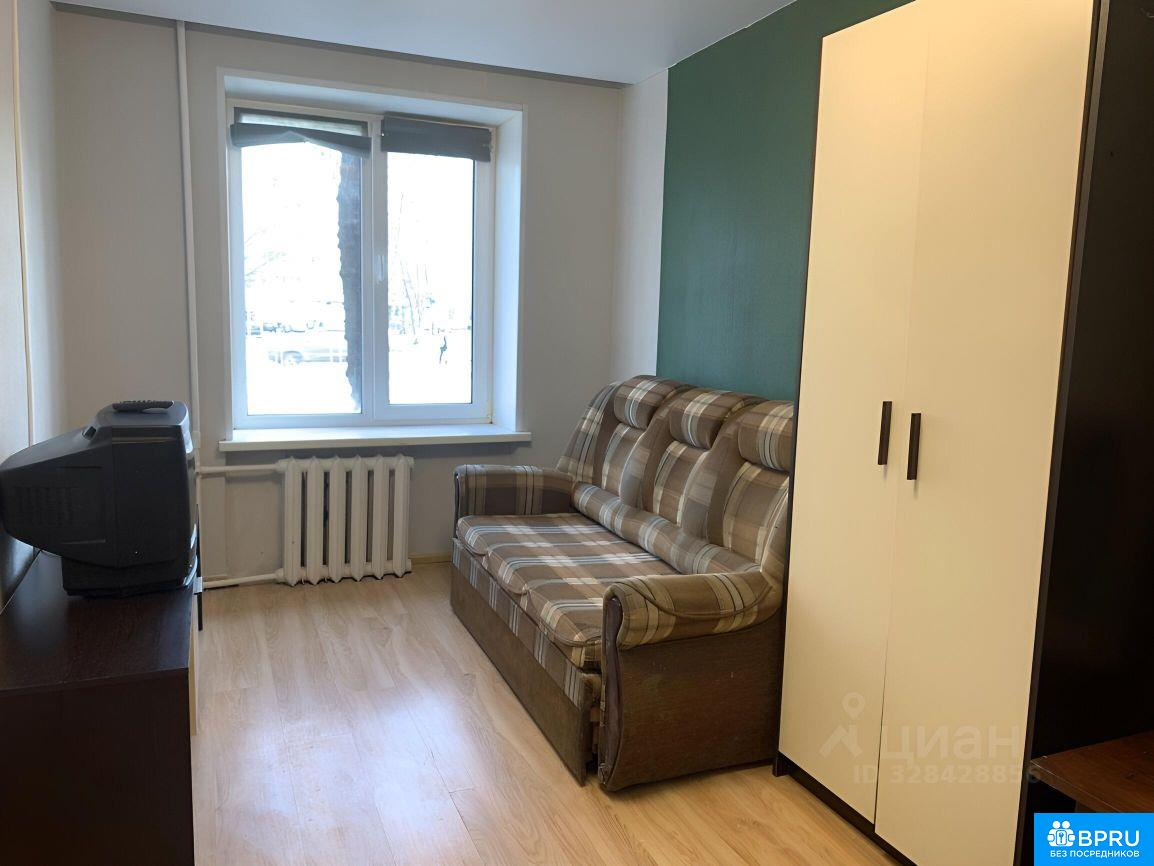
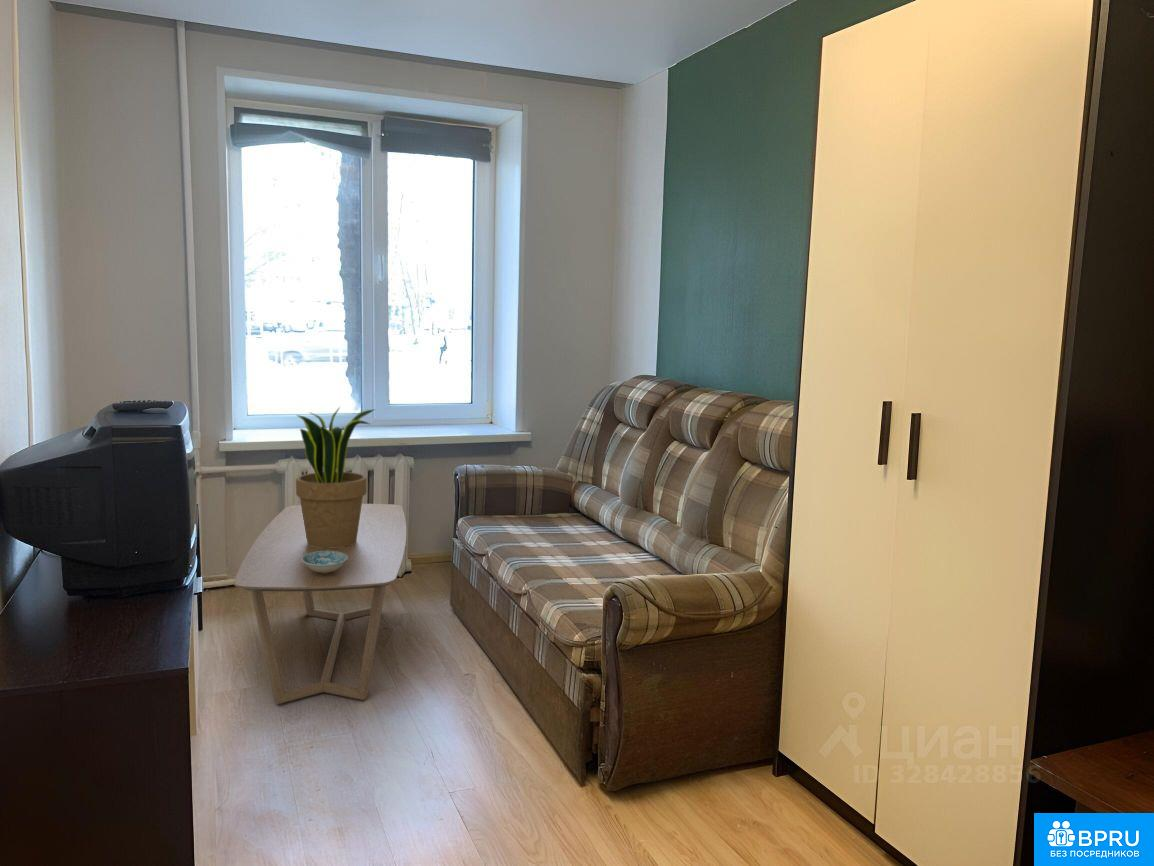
+ potted plant [295,406,376,549]
+ ceramic bowl [301,551,348,574]
+ coffee table [233,503,408,705]
